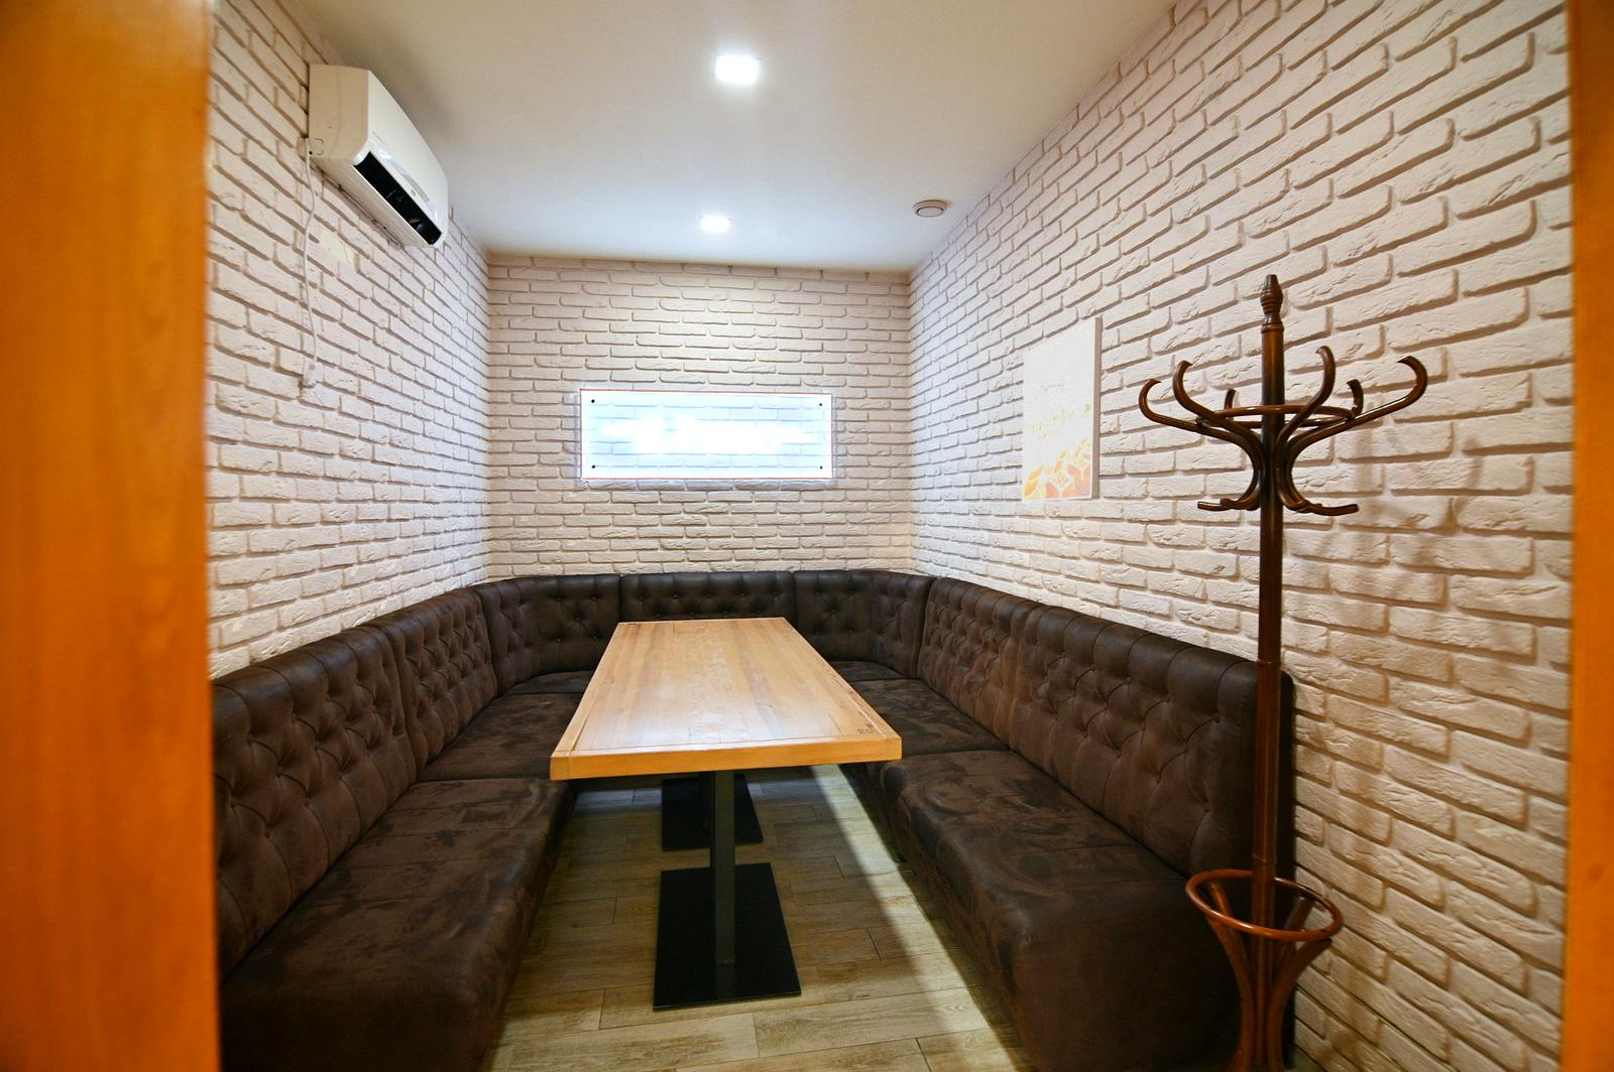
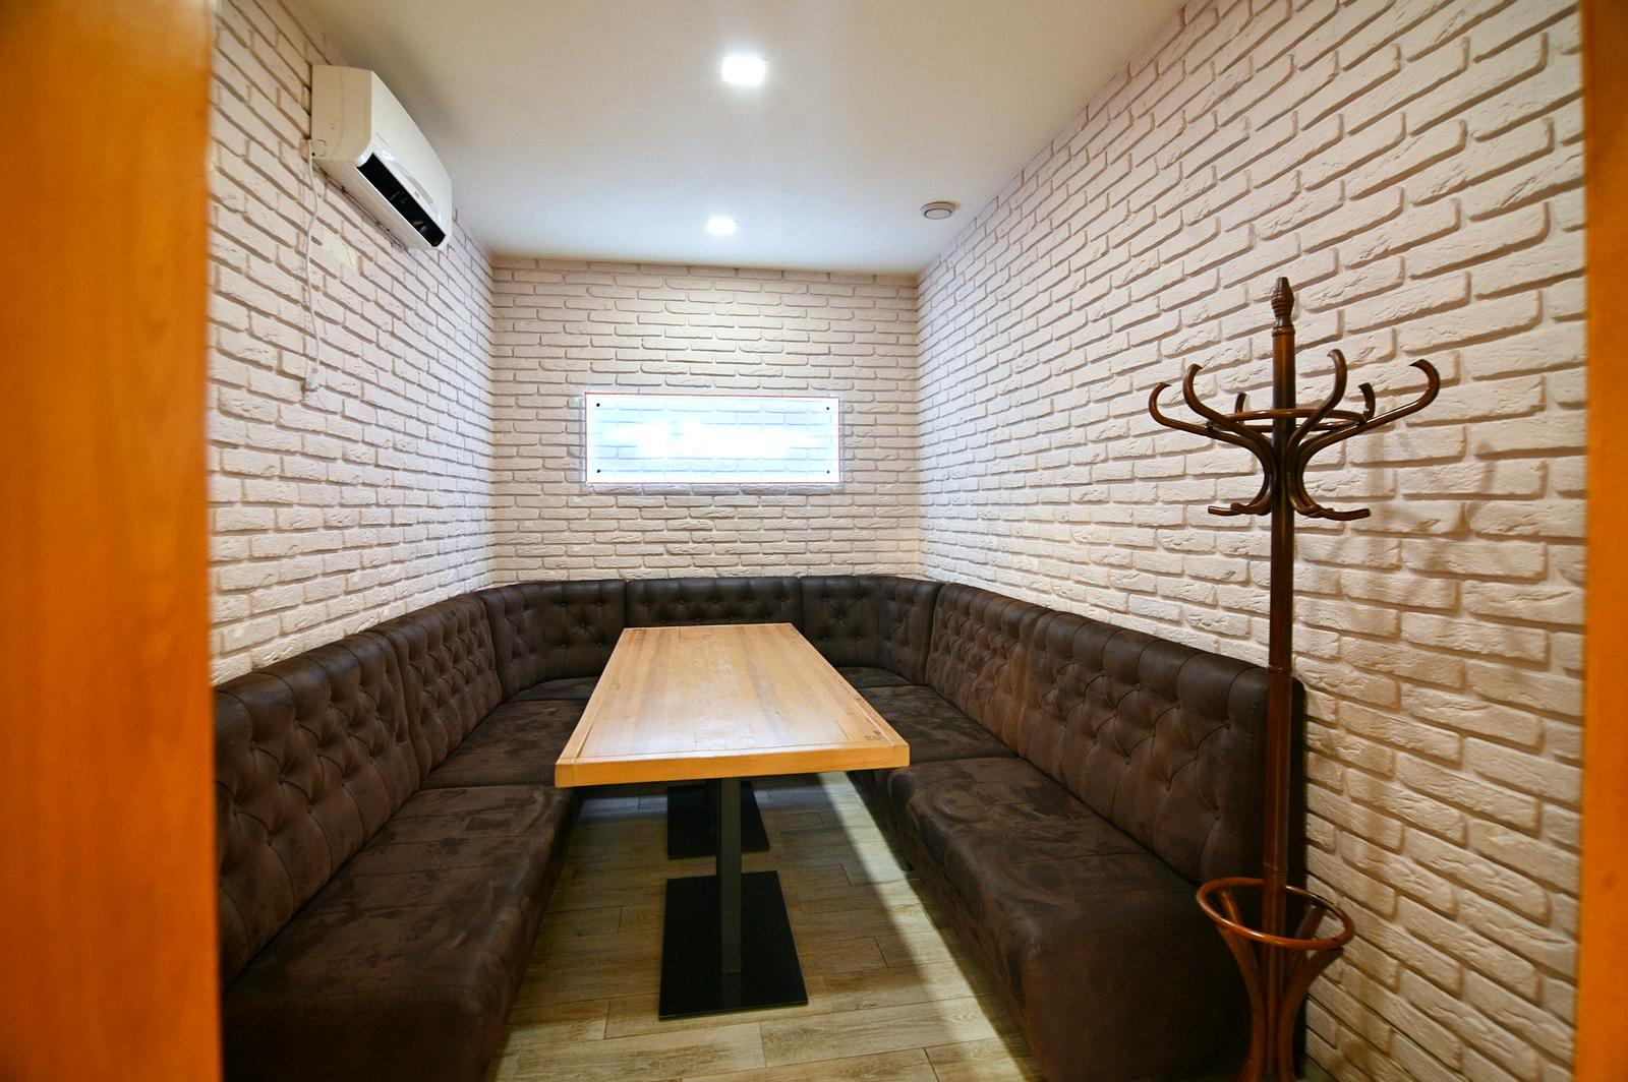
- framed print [1021,316,1104,502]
